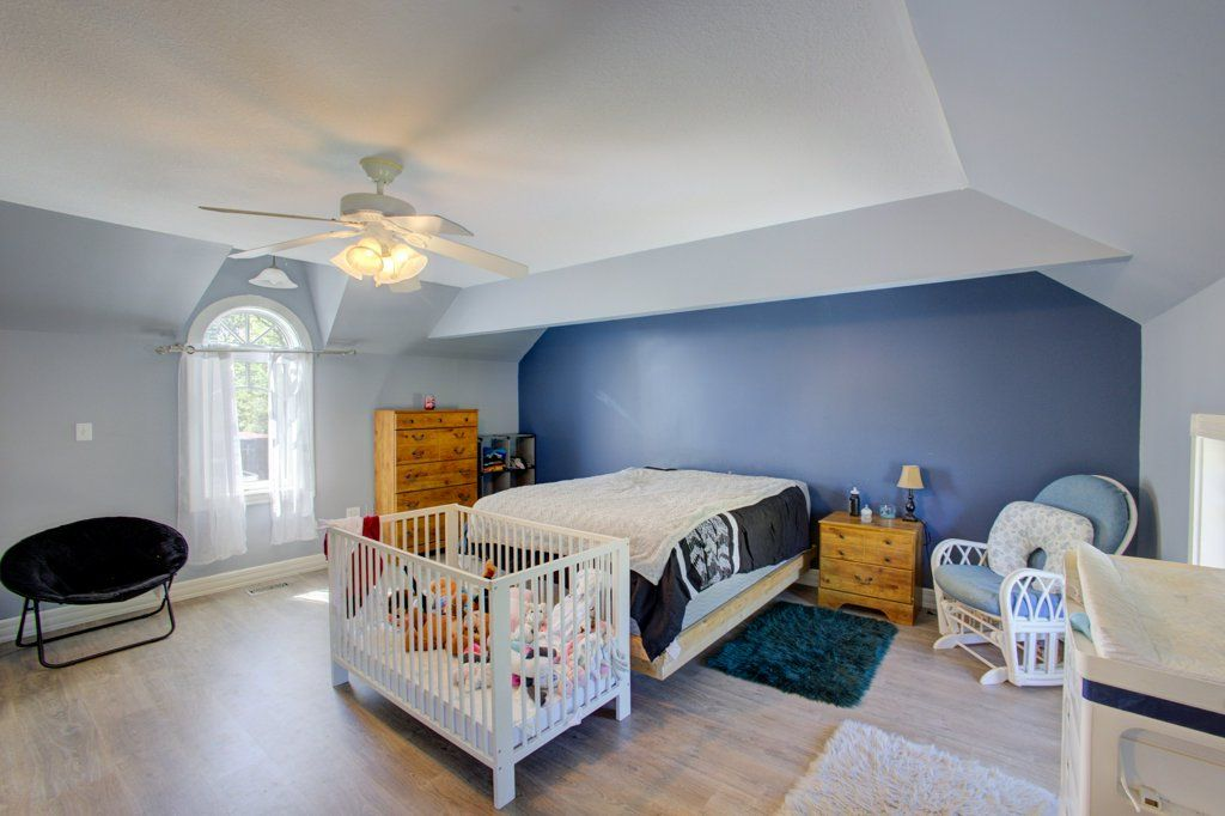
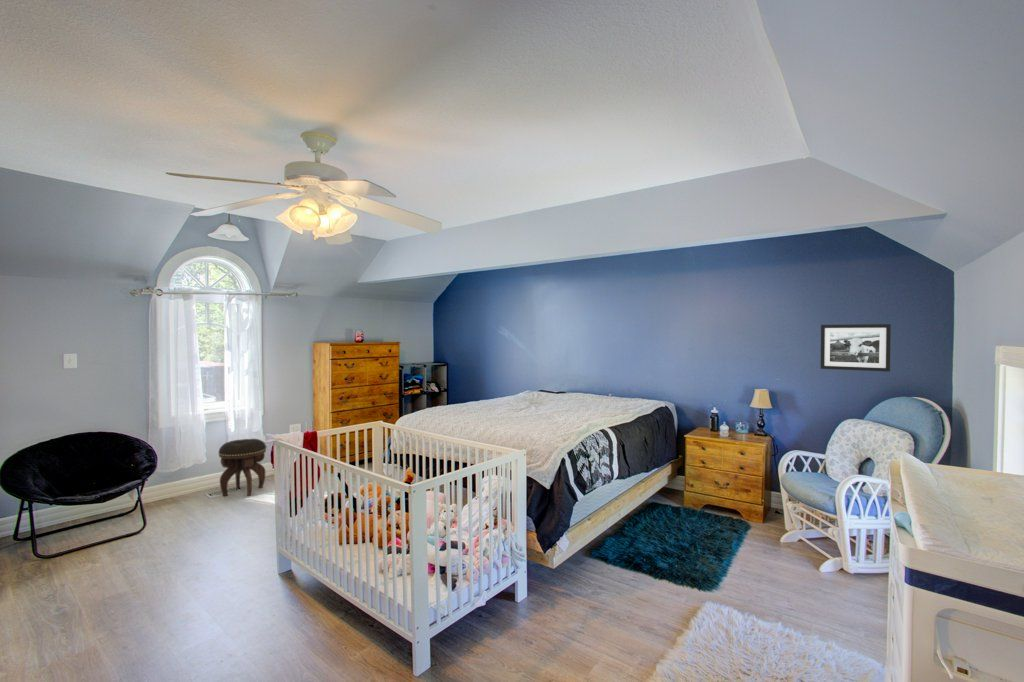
+ footstool [218,438,267,497]
+ picture frame [820,323,892,373]
